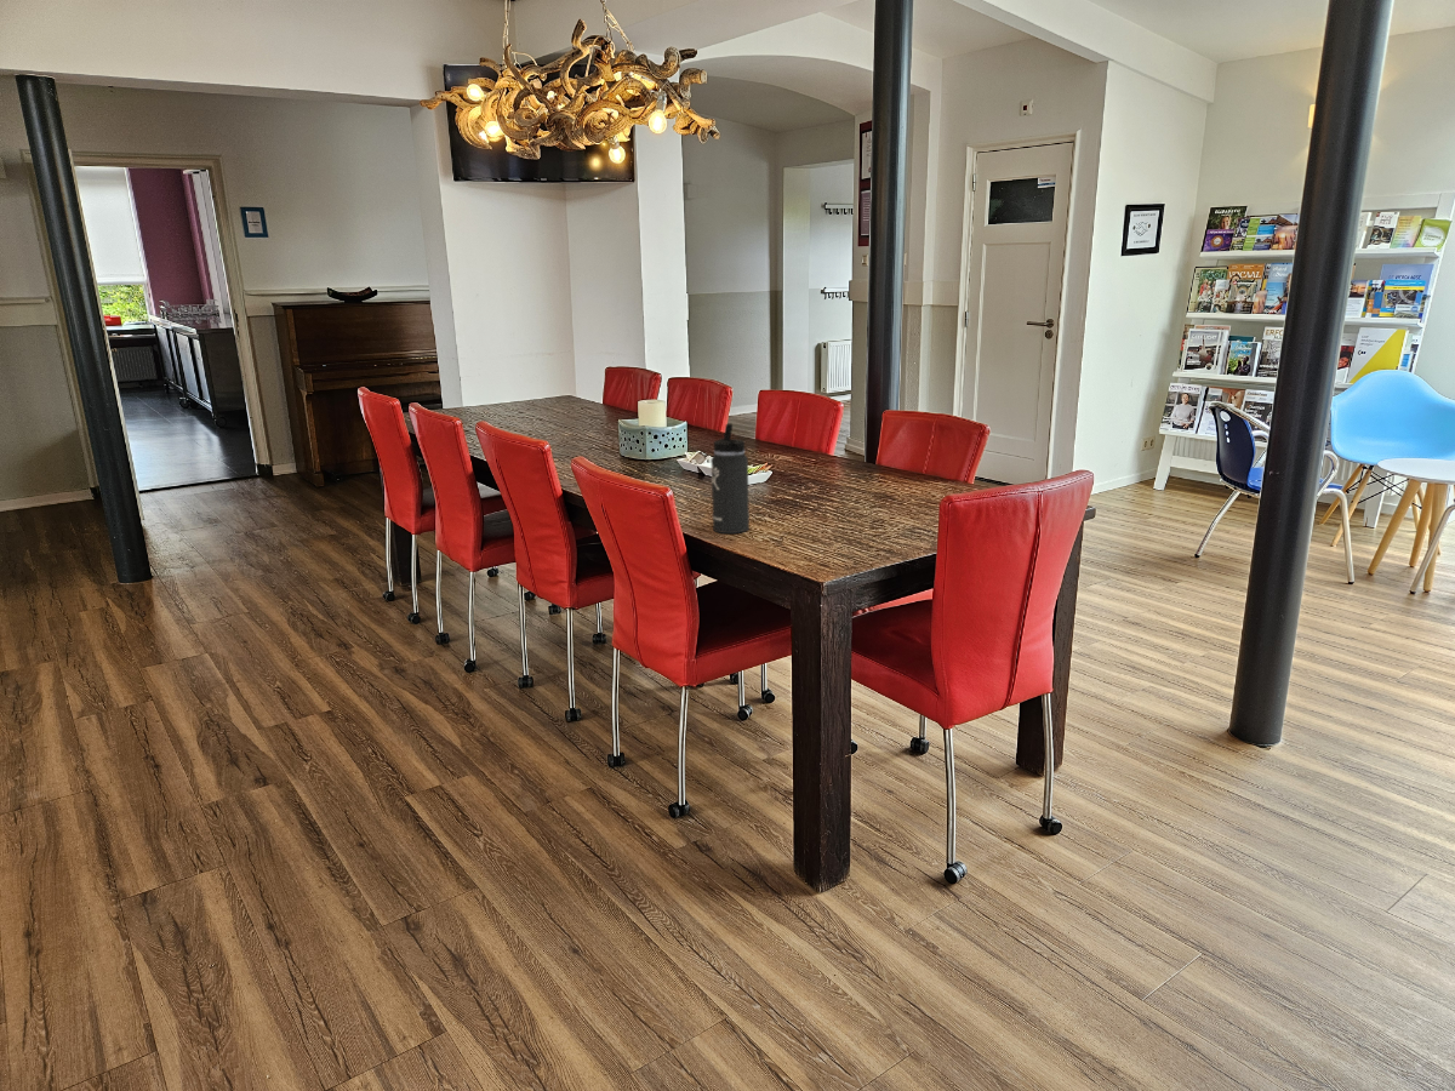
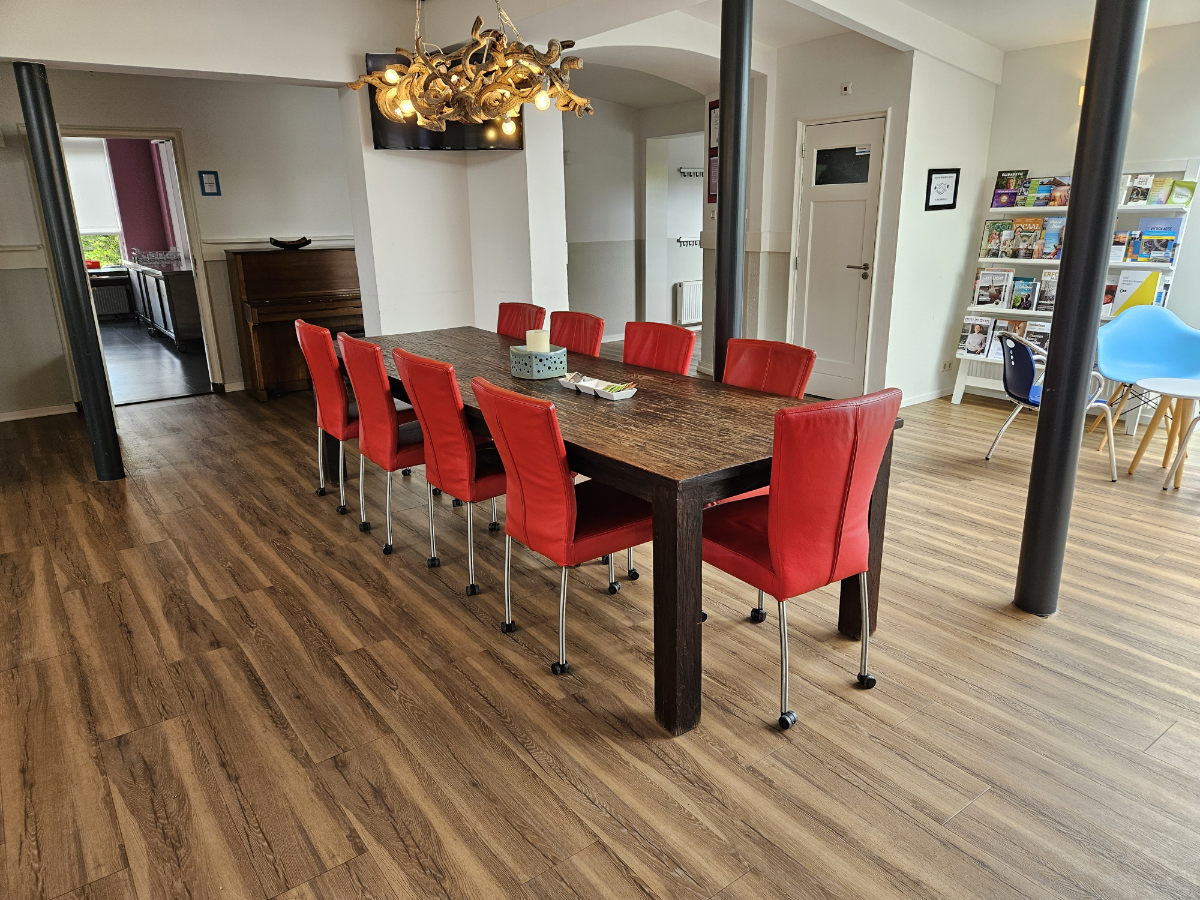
- thermos bottle [709,423,751,535]
